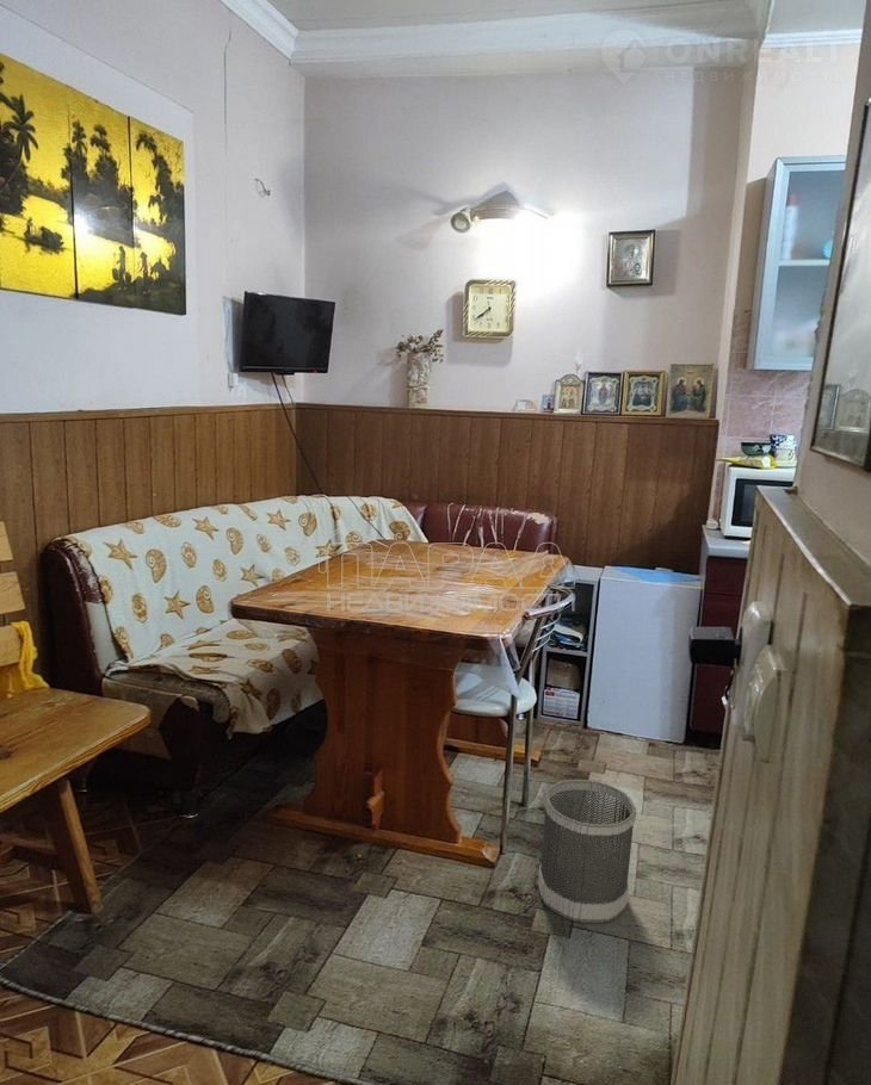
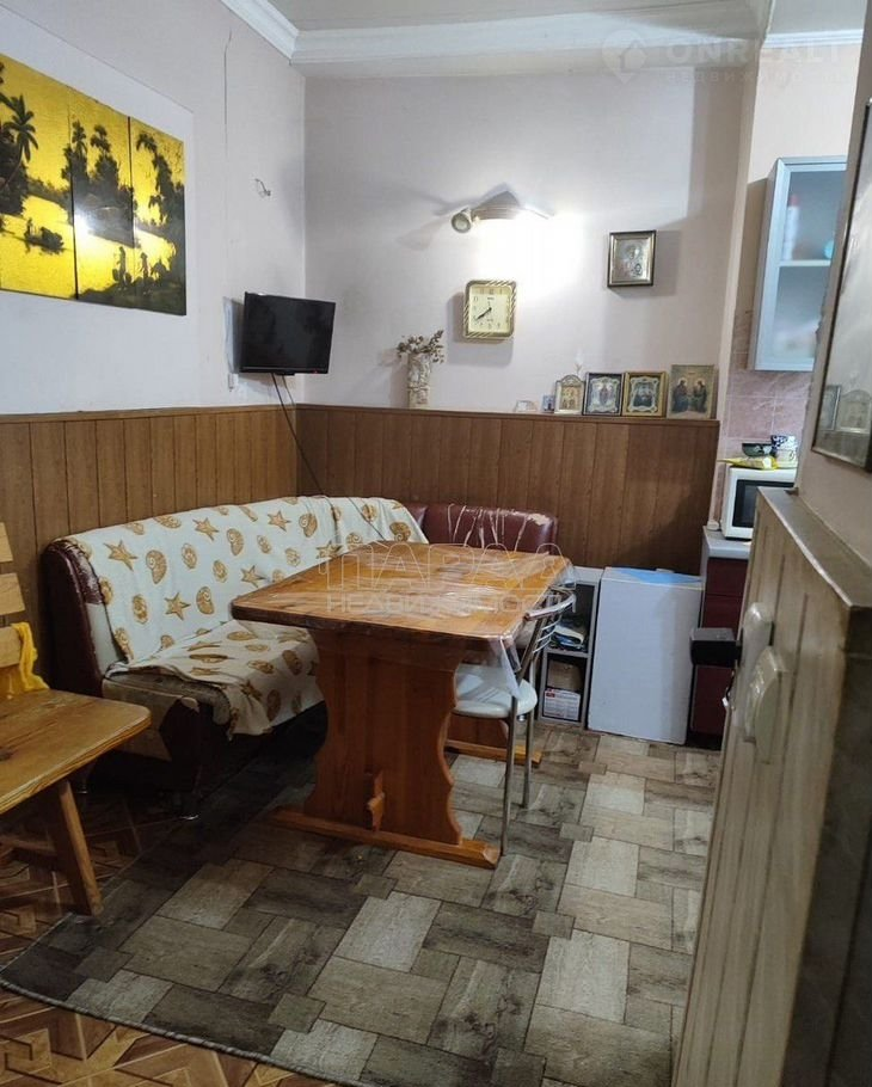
- wastebasket [537,779,637,924]
